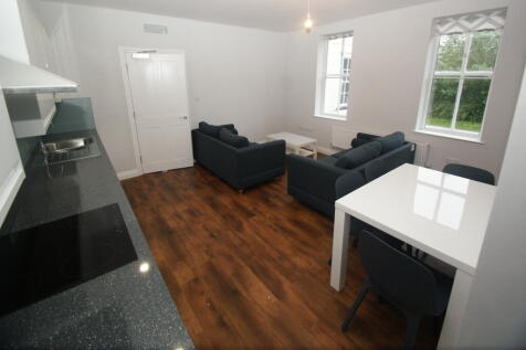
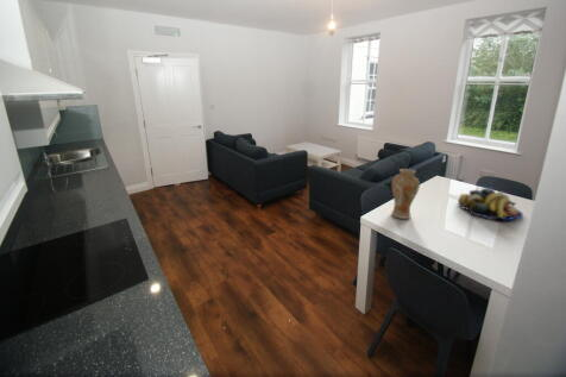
+ fruit bowl [457,187,524,221]
+ vase [390,168,421,220]
